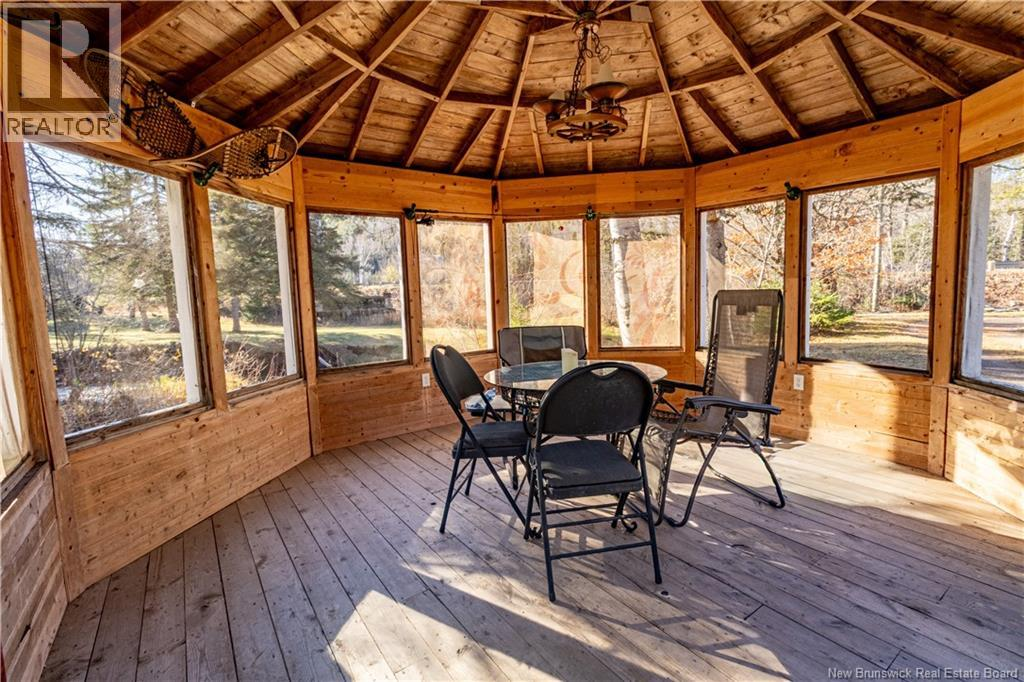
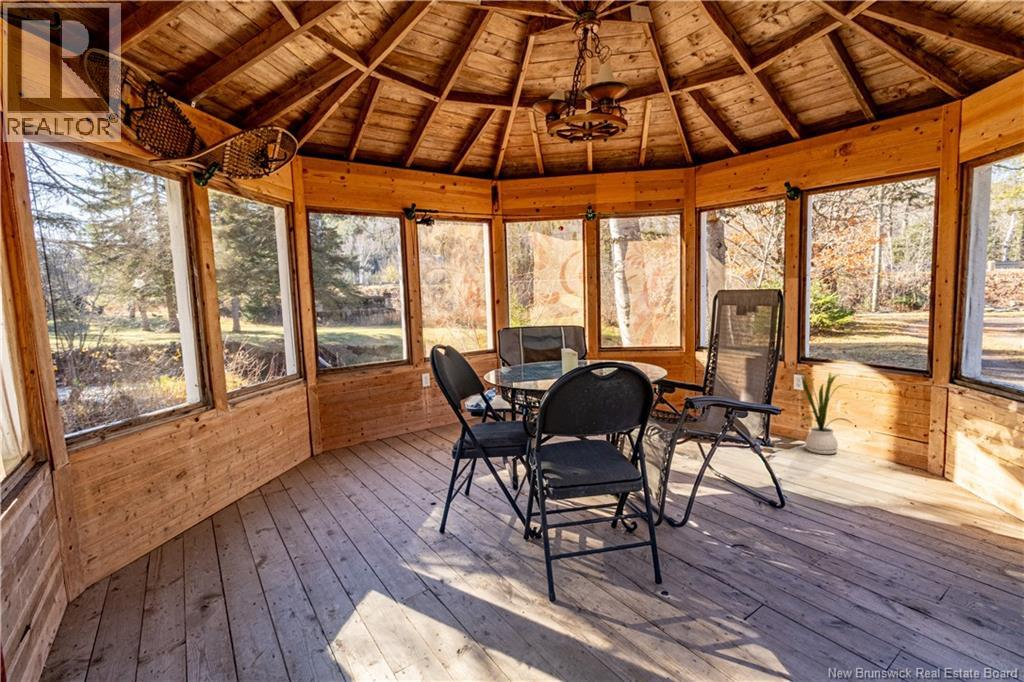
+ house plant [788,361,852,455]
